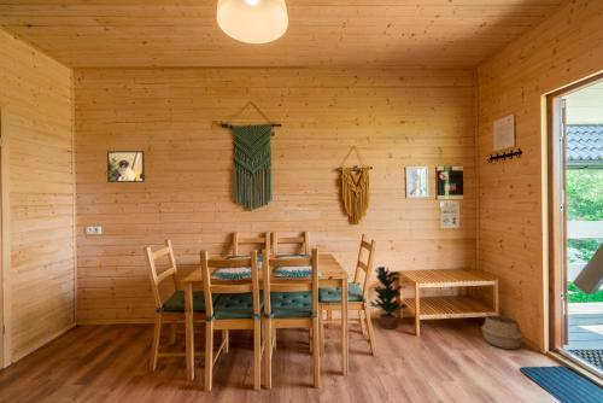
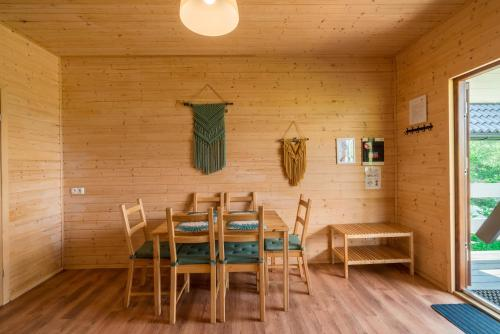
- woven basket [480,310,525,350]
- potted plant [369,265,409,331]
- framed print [106,150,146,183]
